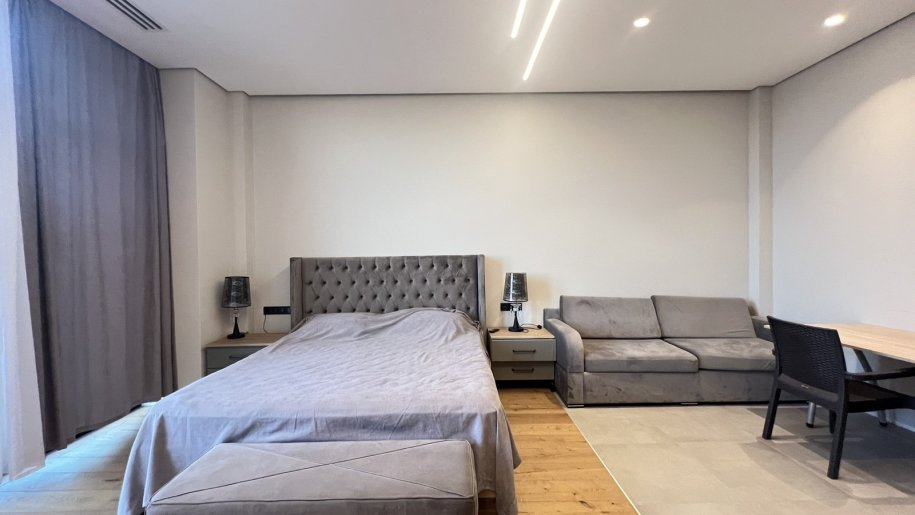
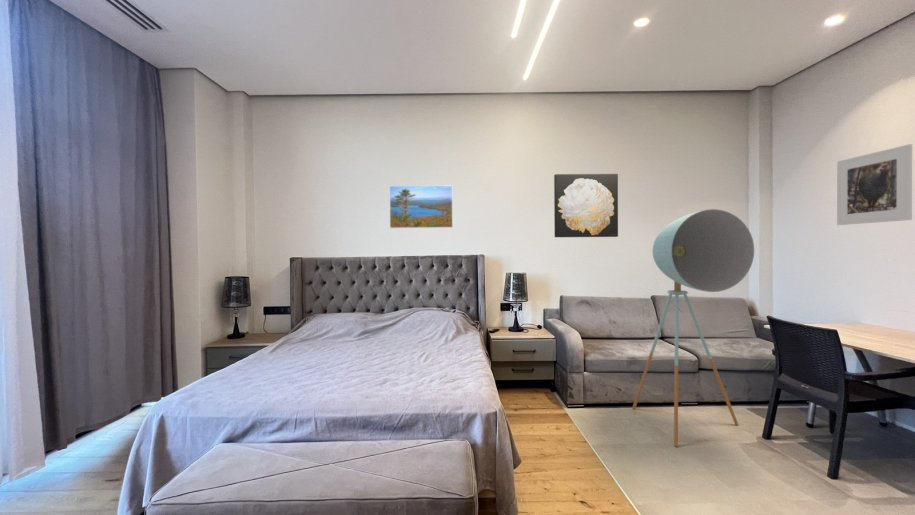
+ wall art [553,173,619,238]
+ floor lamp [631,208,755,447]
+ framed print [388,185,454,229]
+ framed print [836,143,913,226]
